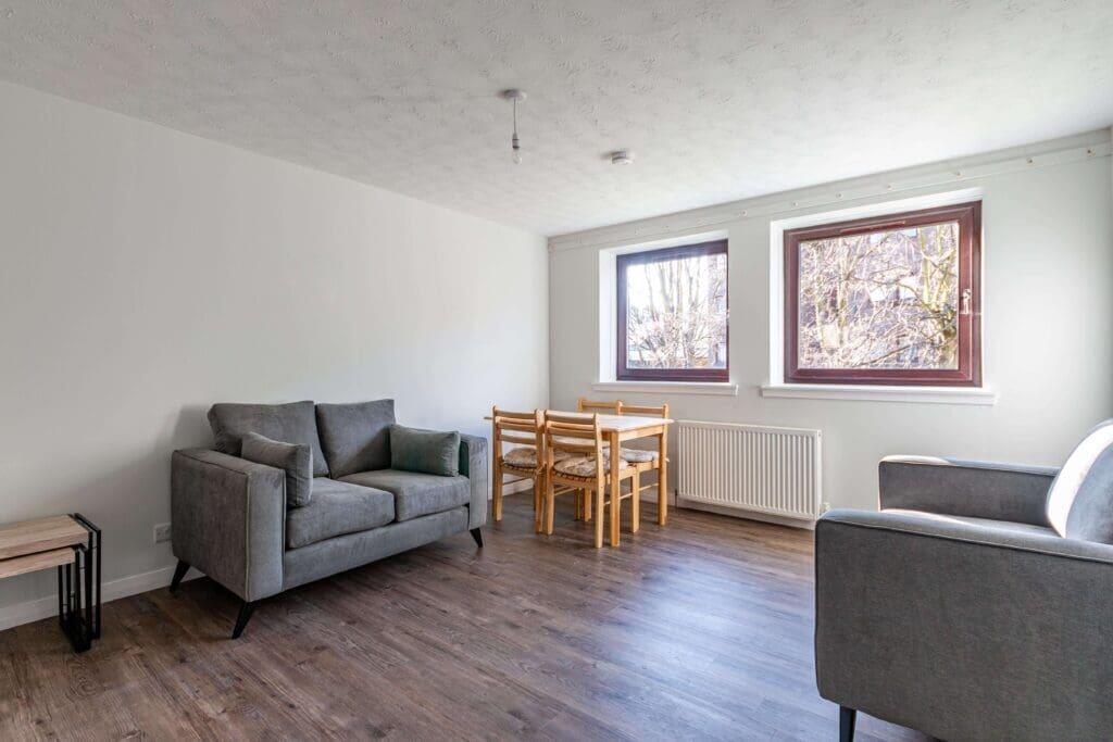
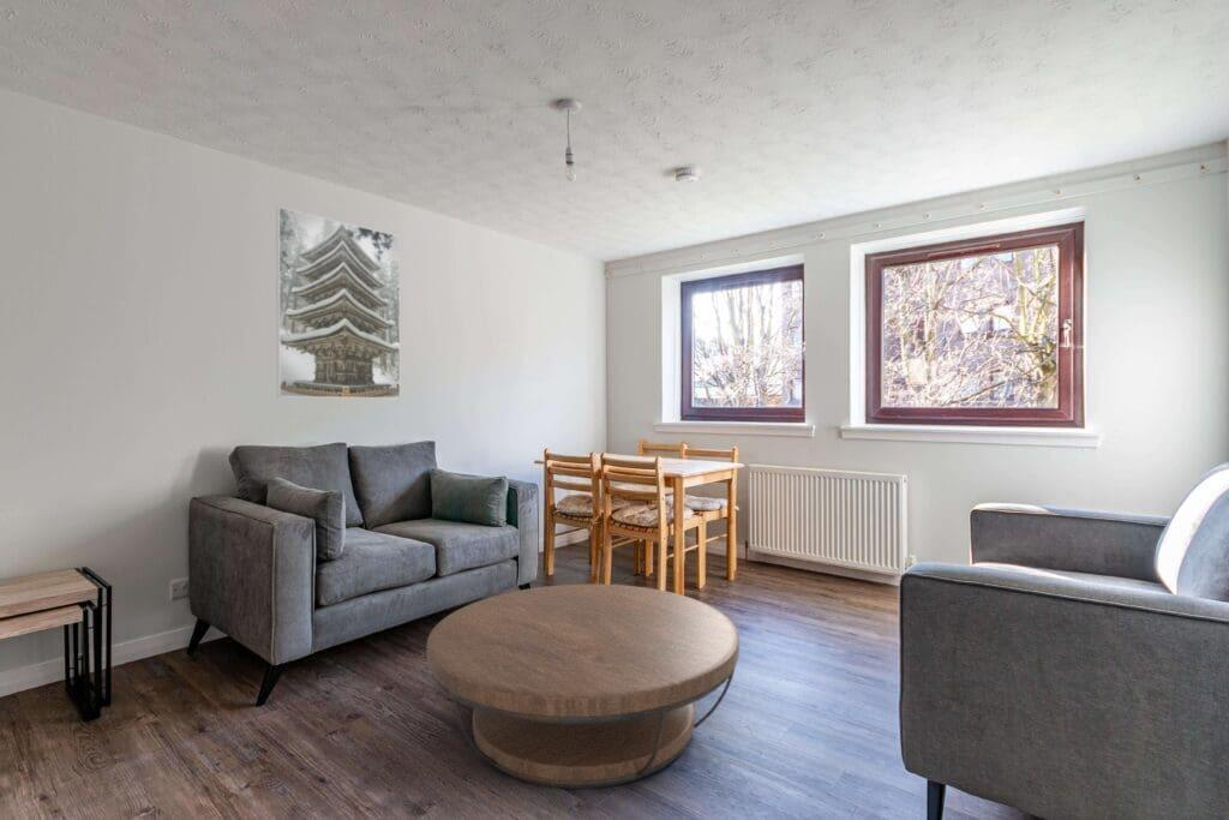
+ coffee table [426,583,741,790]
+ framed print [275,205,401,400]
